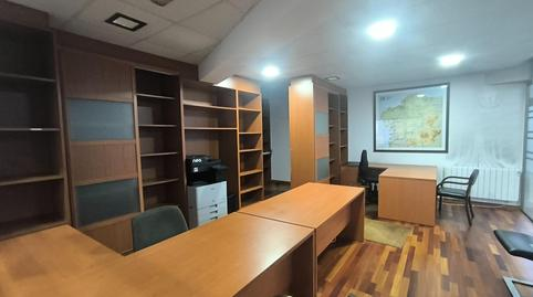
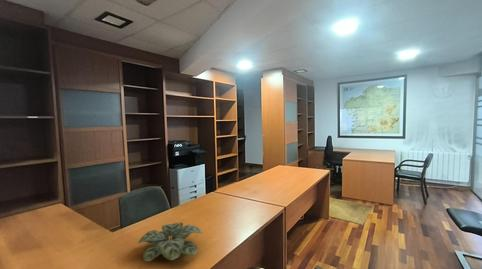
+ plant [136,221,203,262]
